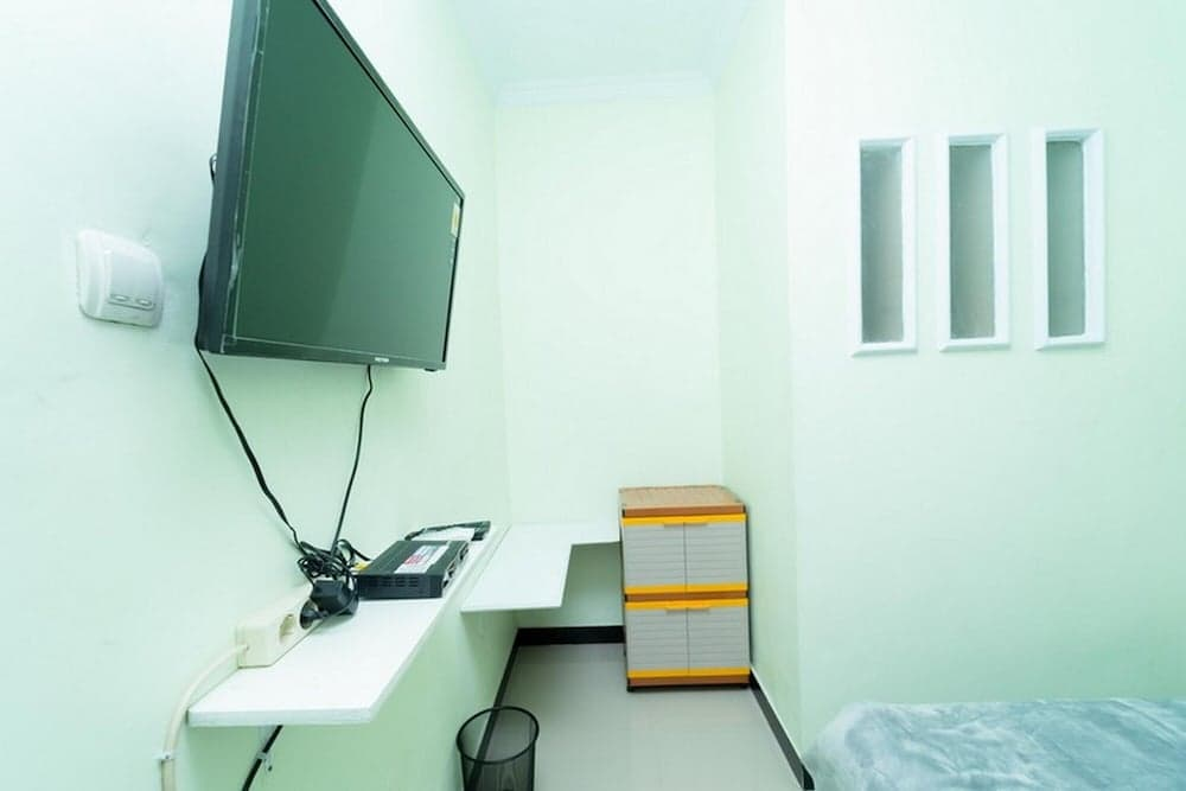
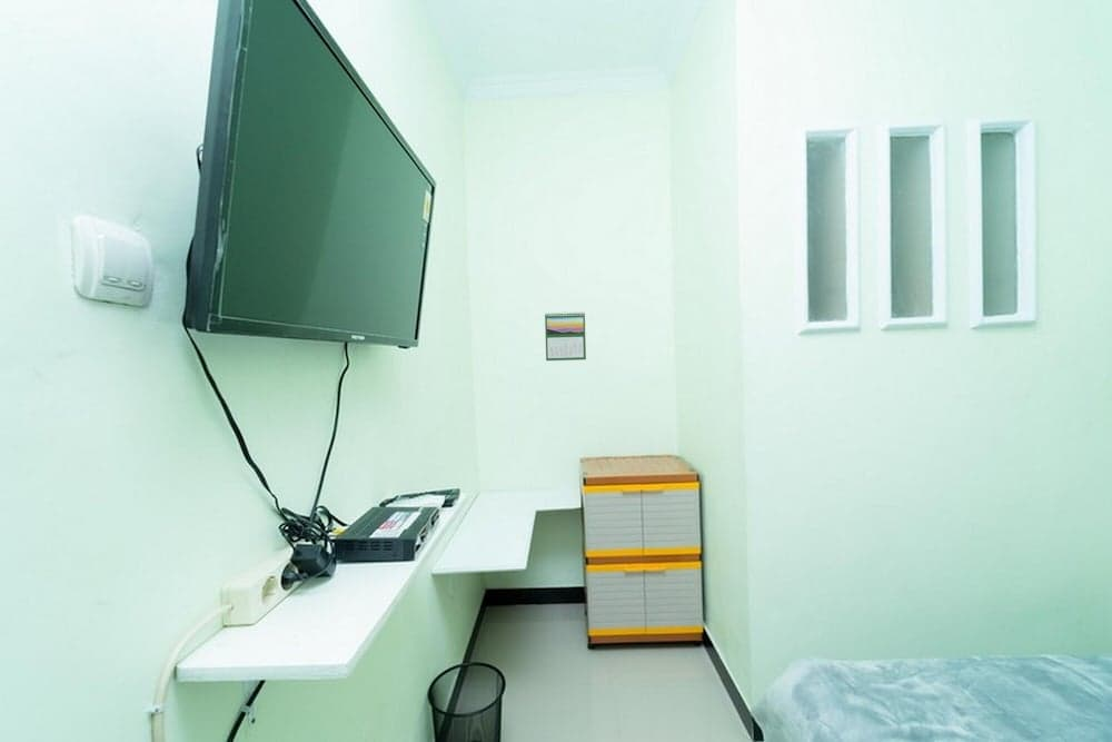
+ calendar [544,310,587,362]
